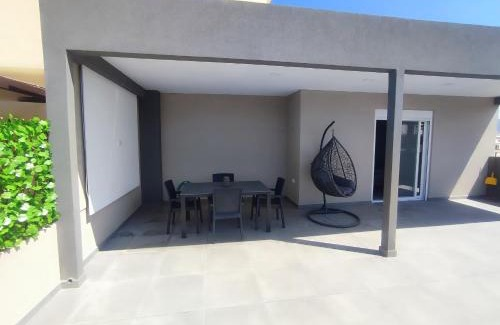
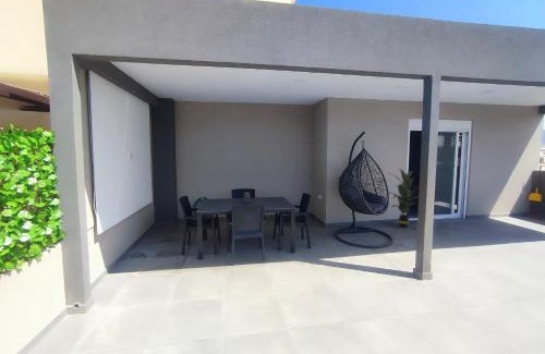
+ indoor plant [389,168,420,229]
